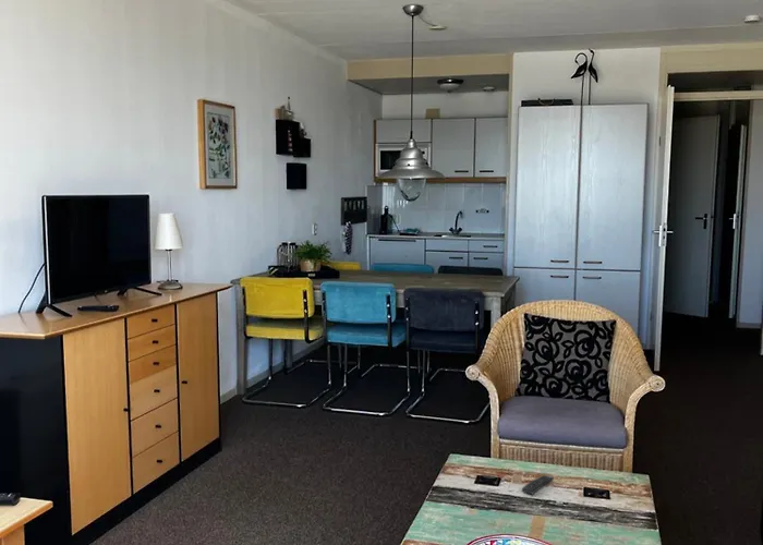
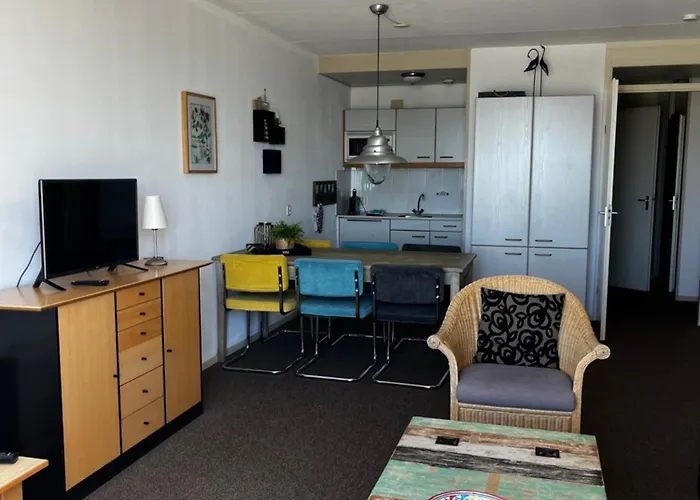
- remote control [521,474,555,496]
